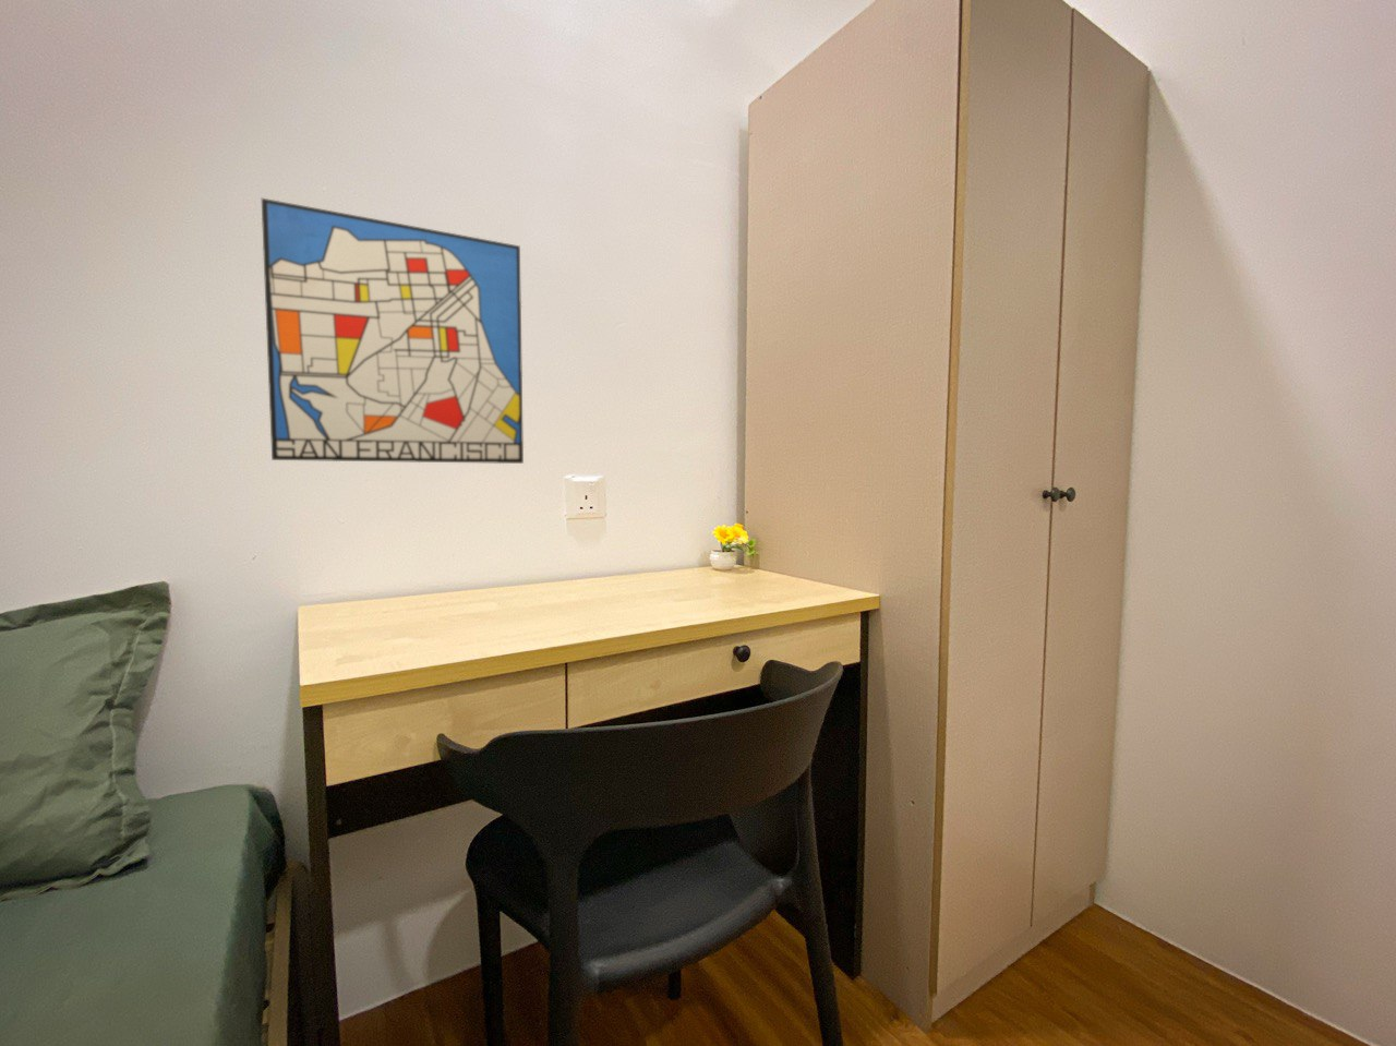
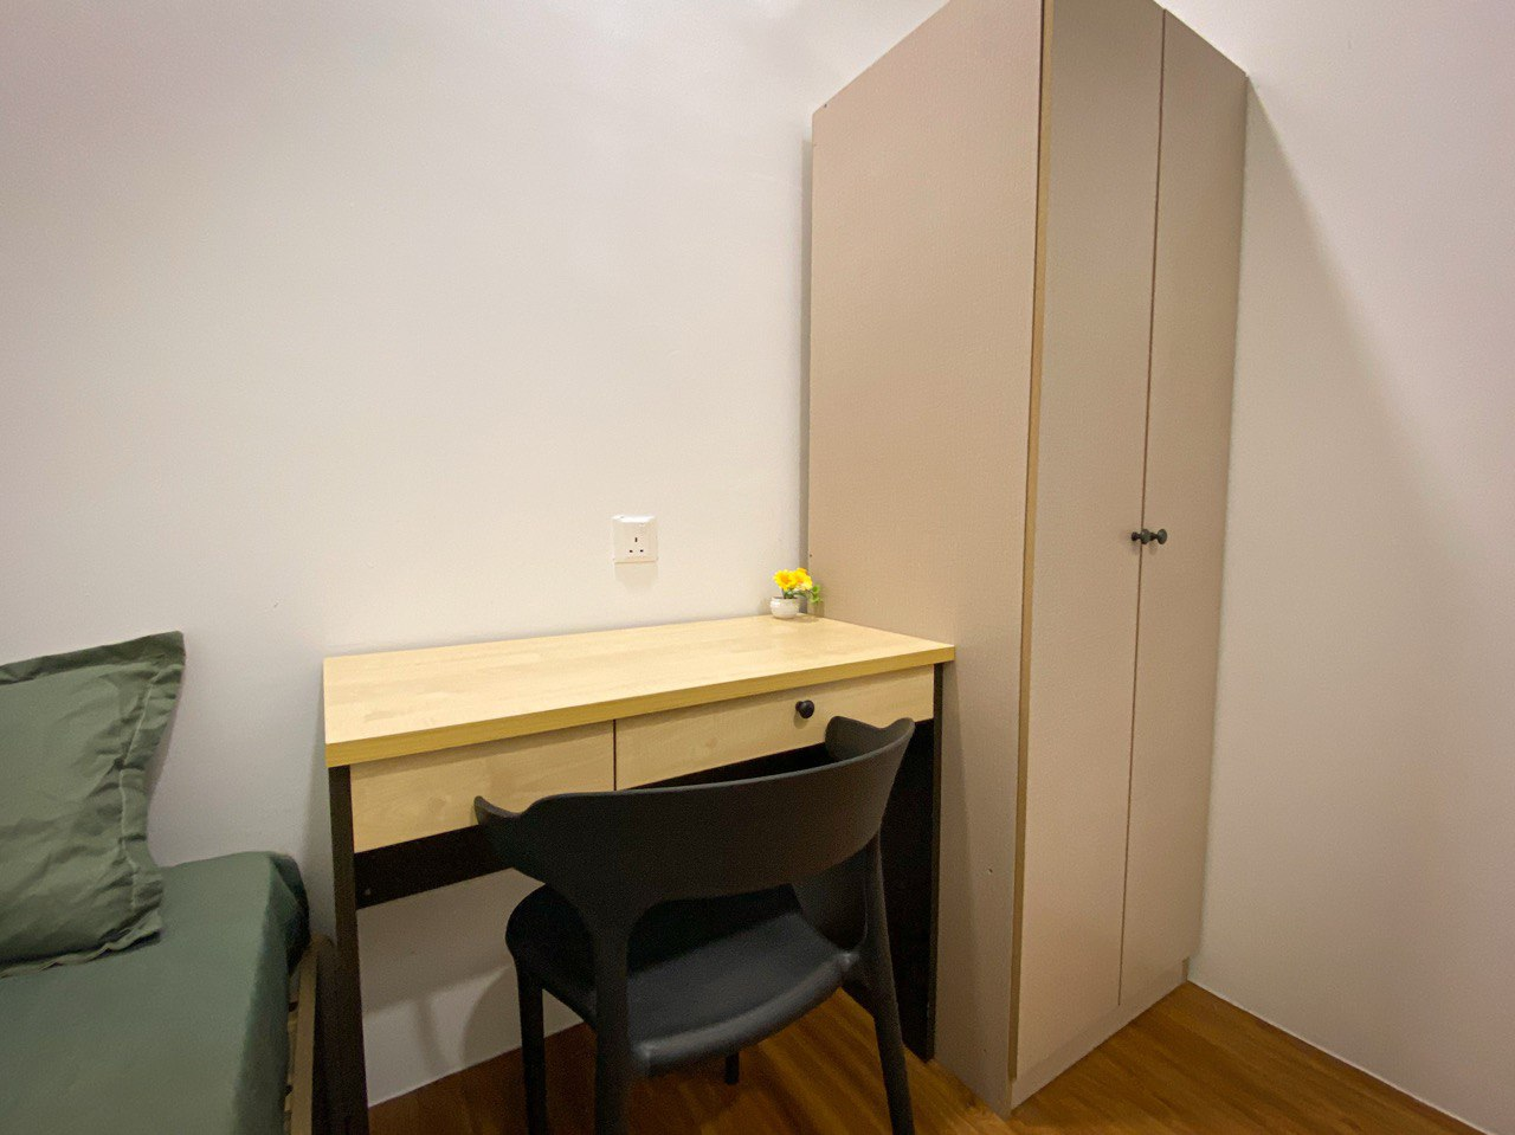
- wall art [260,198,525,465]
